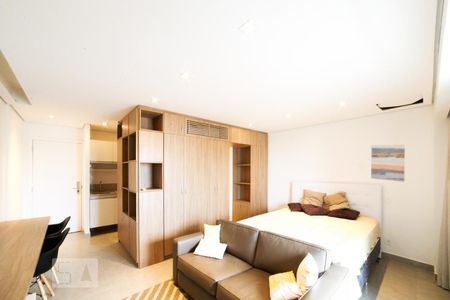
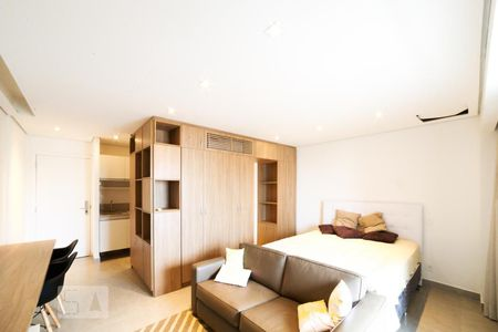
- wall art [370,144,406,182]
